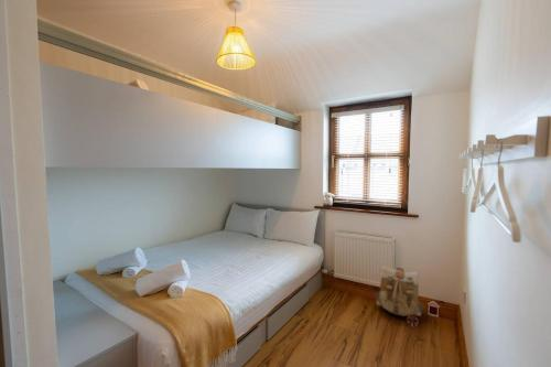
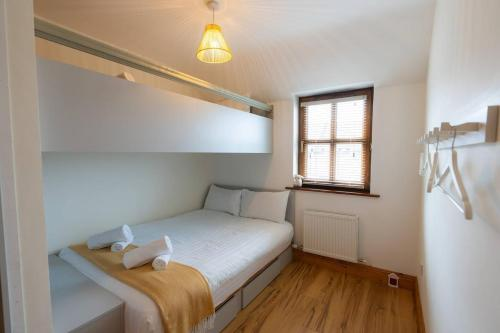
- backpack [374,265,425,328]
